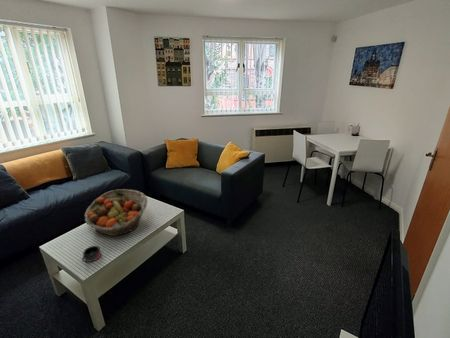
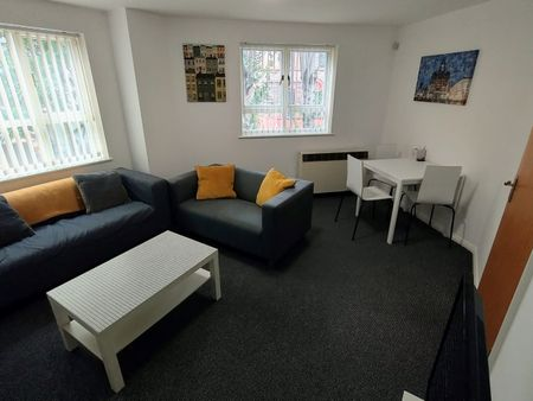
- fruit basket [84,188,148,237]
- mug [81,245,102,263]
